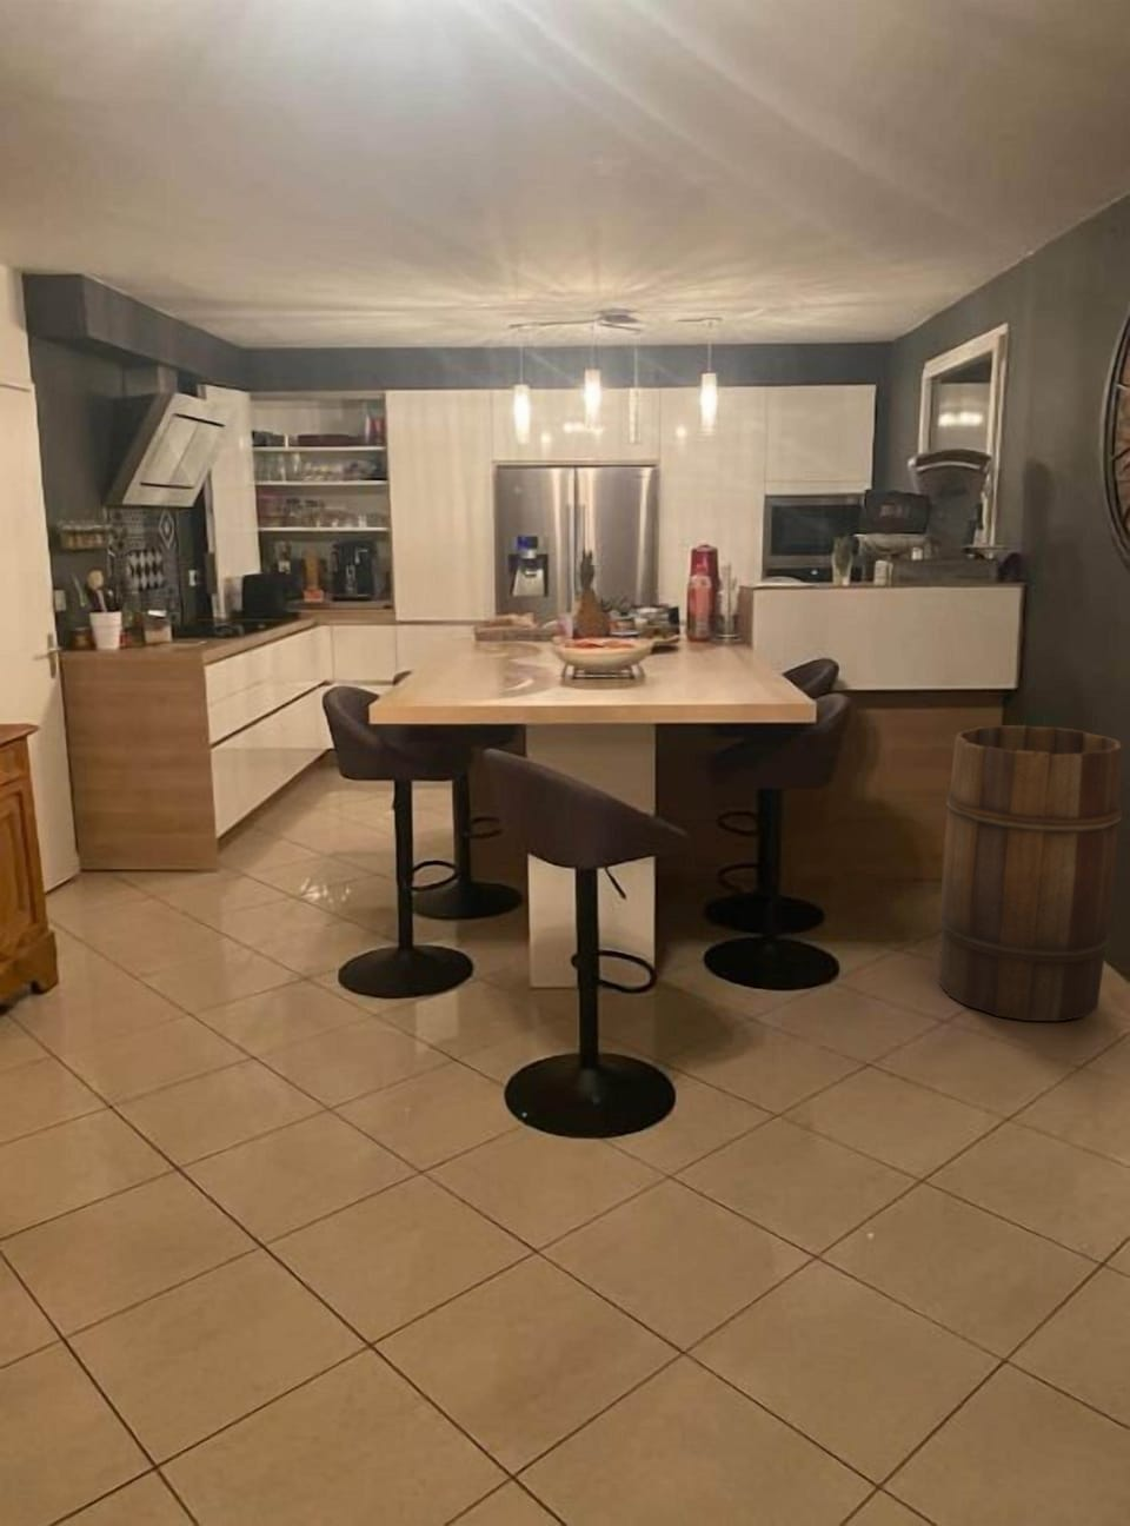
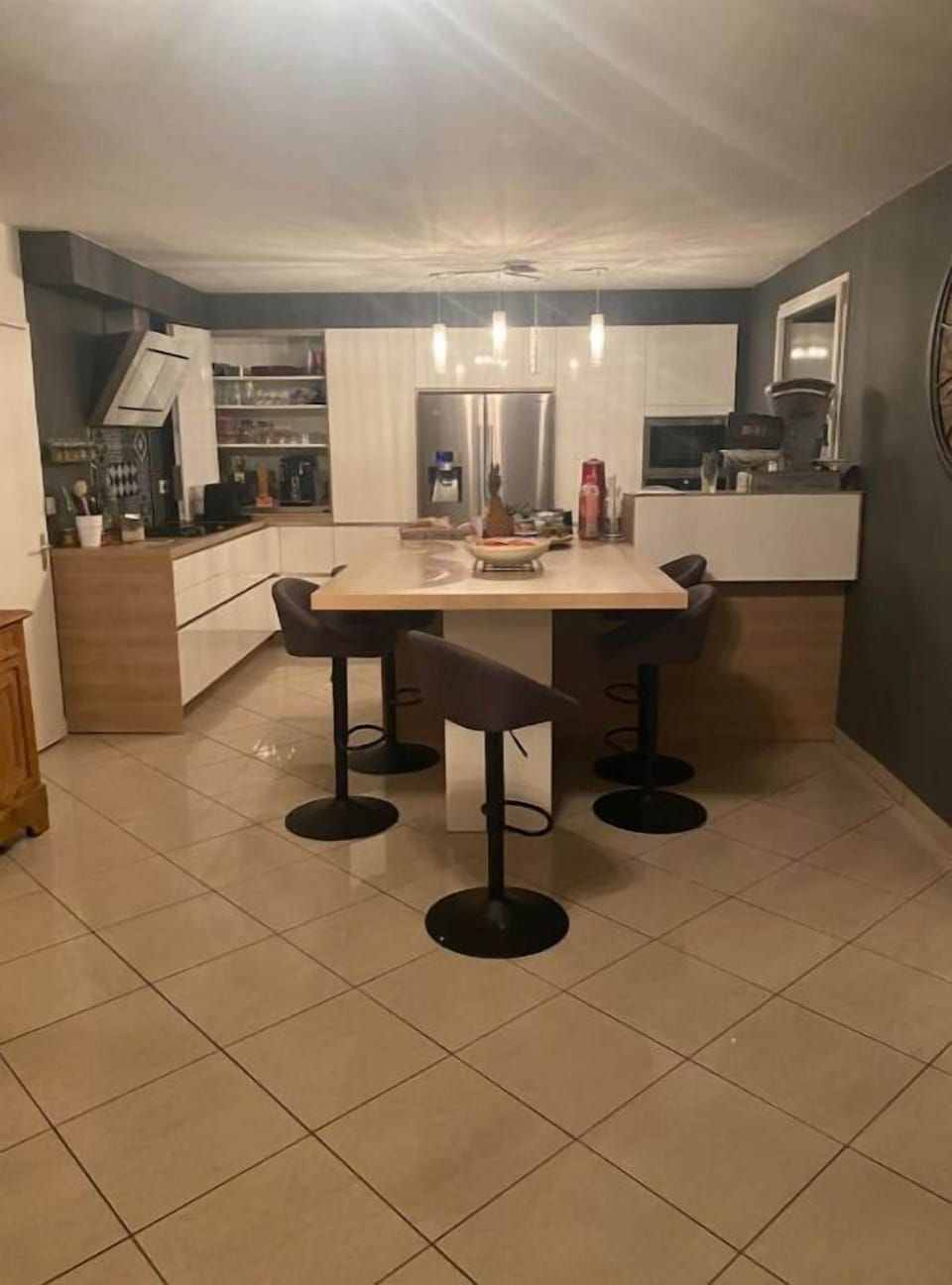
- wooden barrel [938,724,1123,1022]
